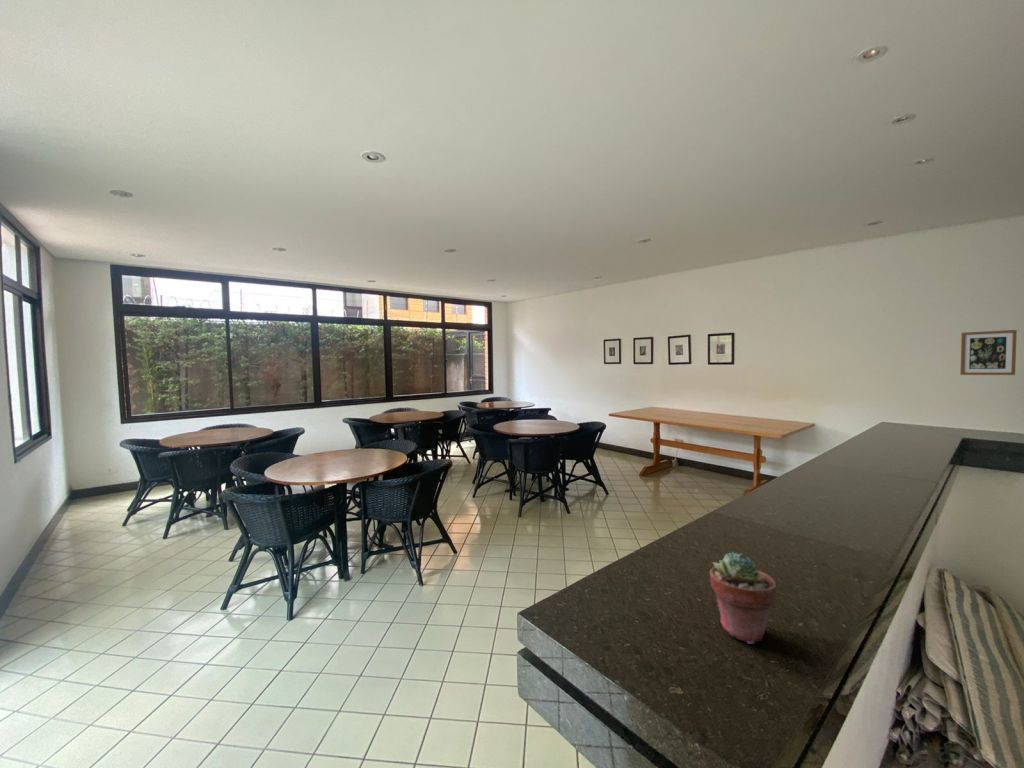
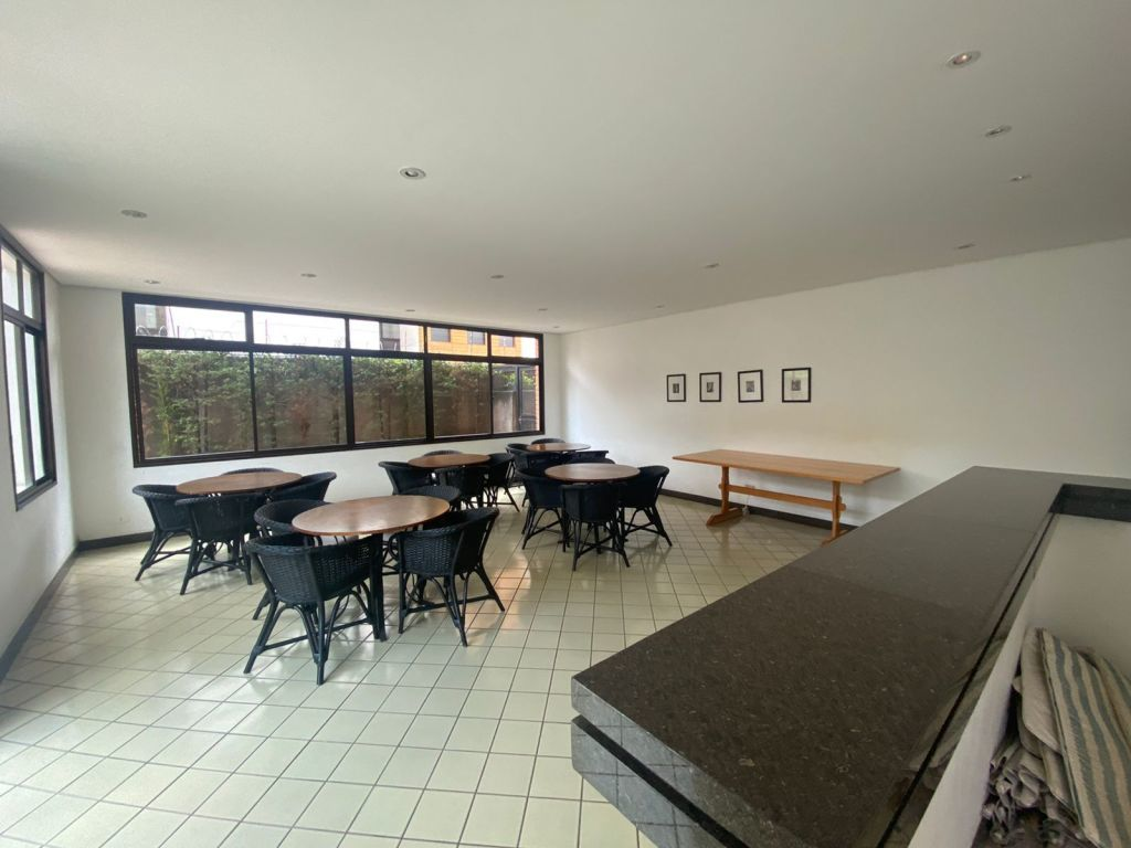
- wall art [959,329,1018,376]
- potted succulent [709,551,778,645]
